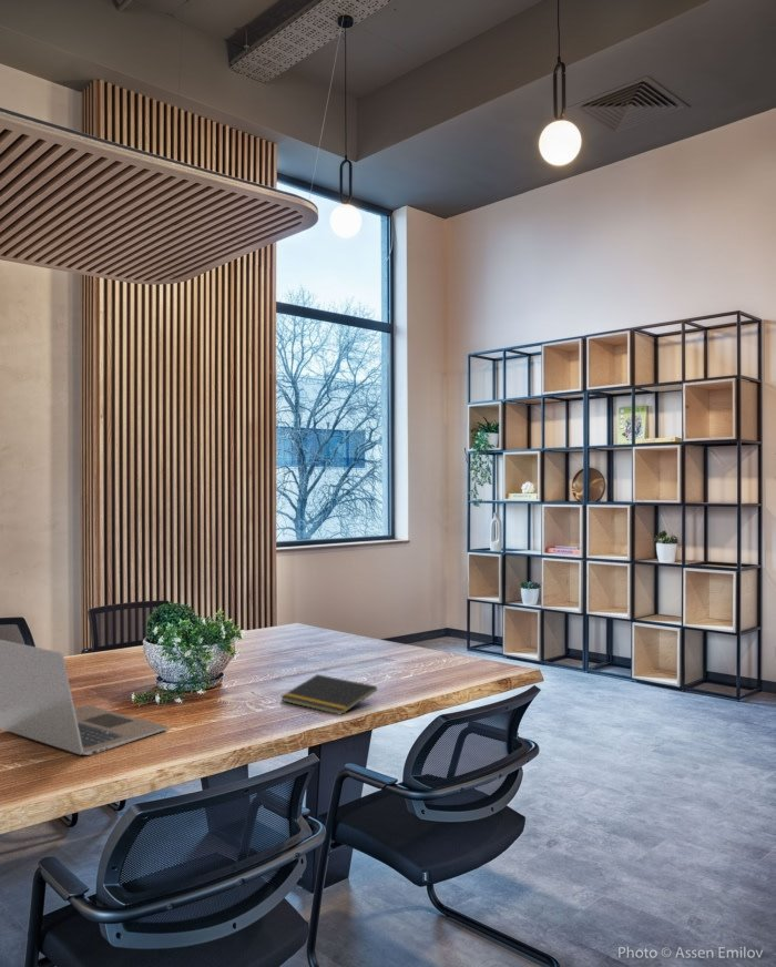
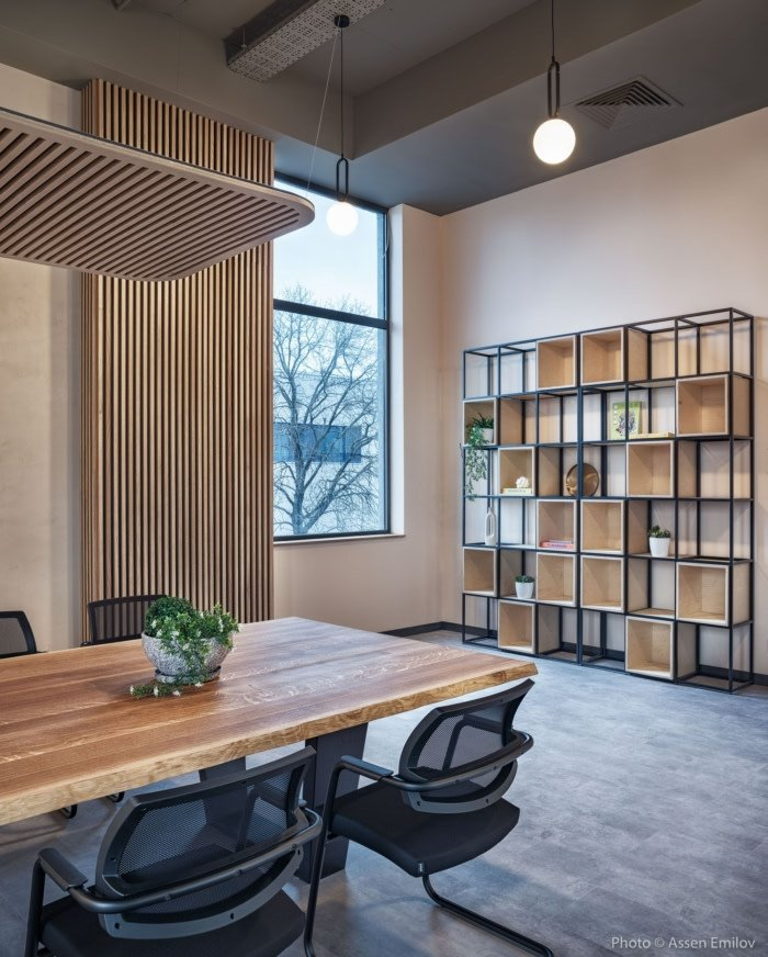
- laptop [0,639,170,756]
- notepad [279,673,378,716]
